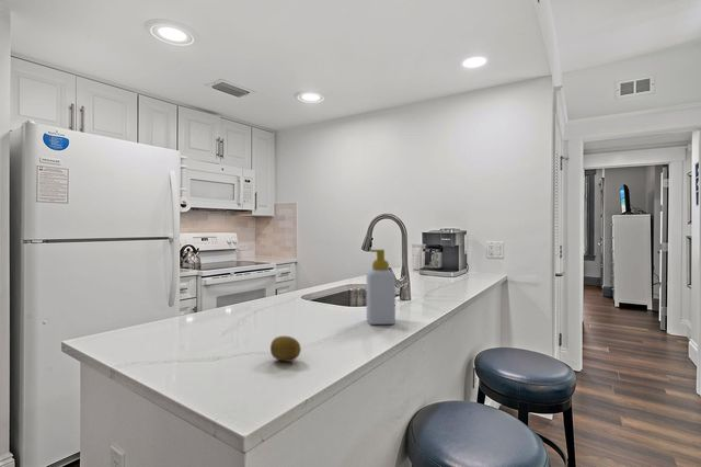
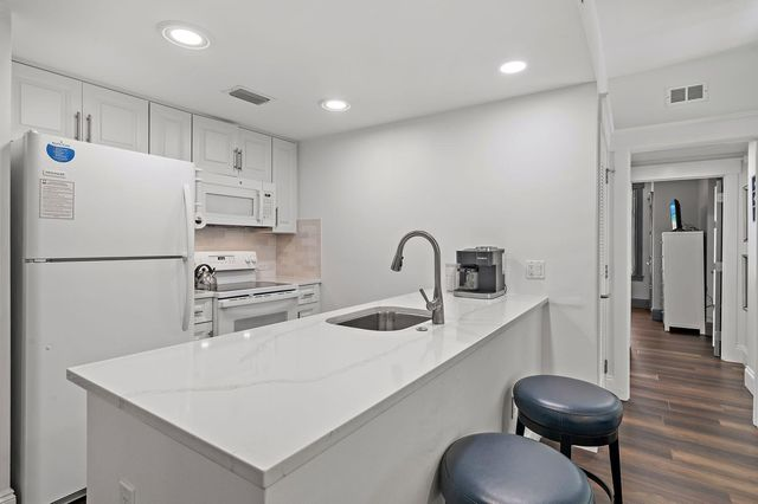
- soap bottle [366,249,397,326]
- fruit [269,335,302,363]
